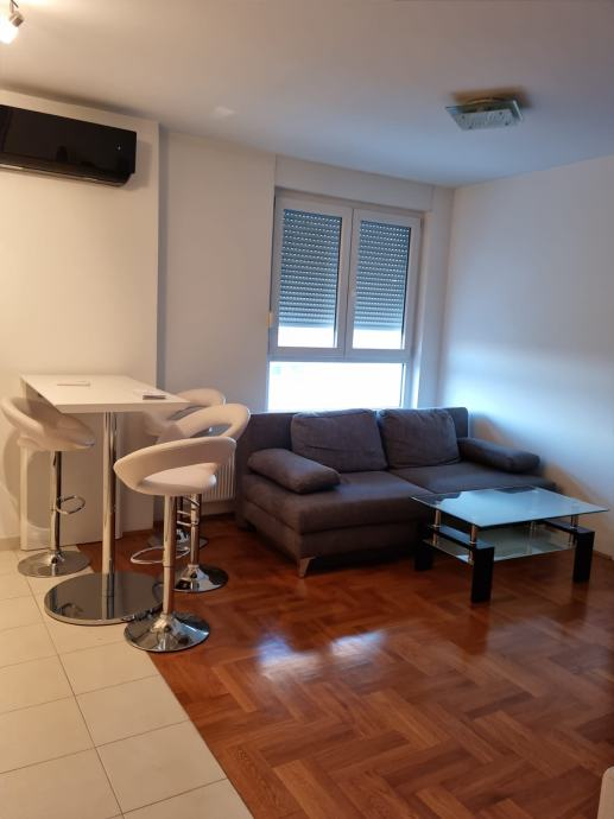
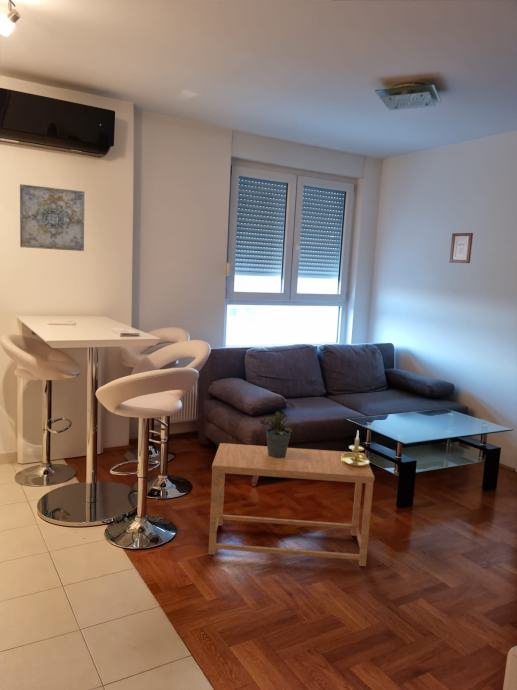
+ picture frame [448,232,474,264]
+ potted plant [259,411,293,458]
+ side table [208,442,375,567]
+ wall art [19,183,85,252]
+ candle holder [342,431,370,467]
